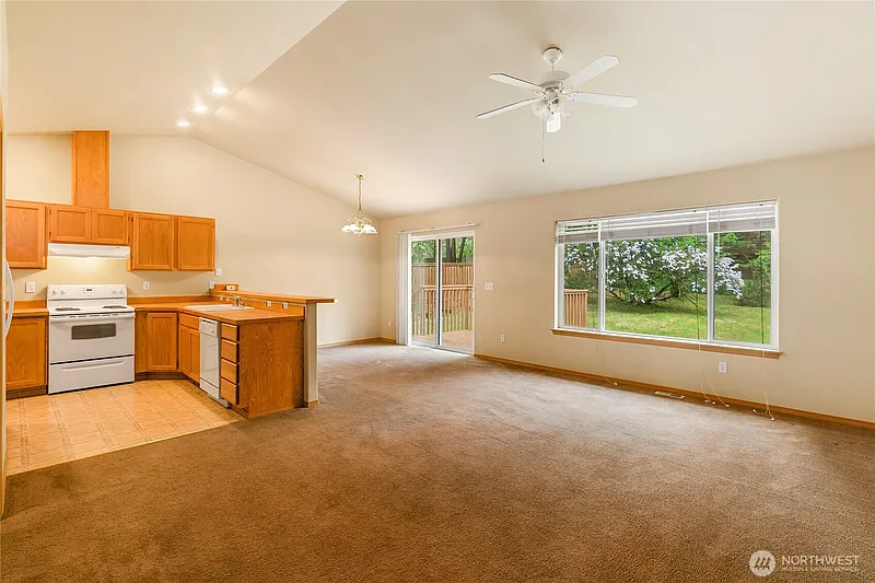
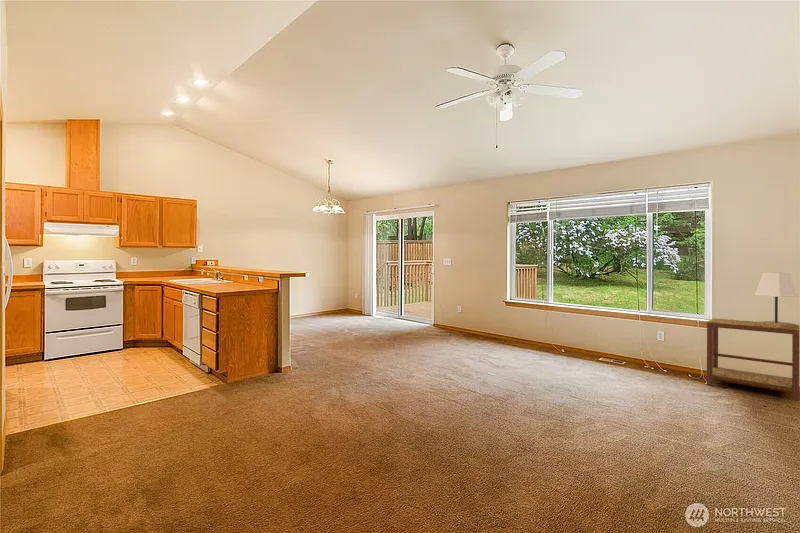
+ lamp [754,272,800,328]
+ side table [706,317,800,402]
